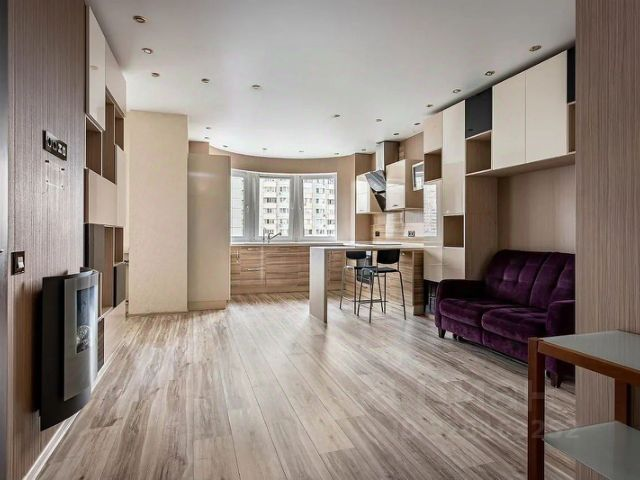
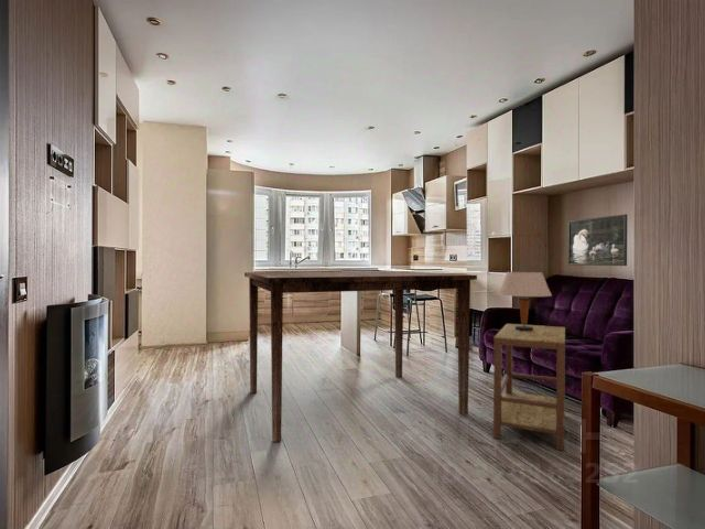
+ table lamp [497,271,553,331]
+ side table [492,323,566,452]
+ dining table [243,270,478,443]
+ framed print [567,214,628,267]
